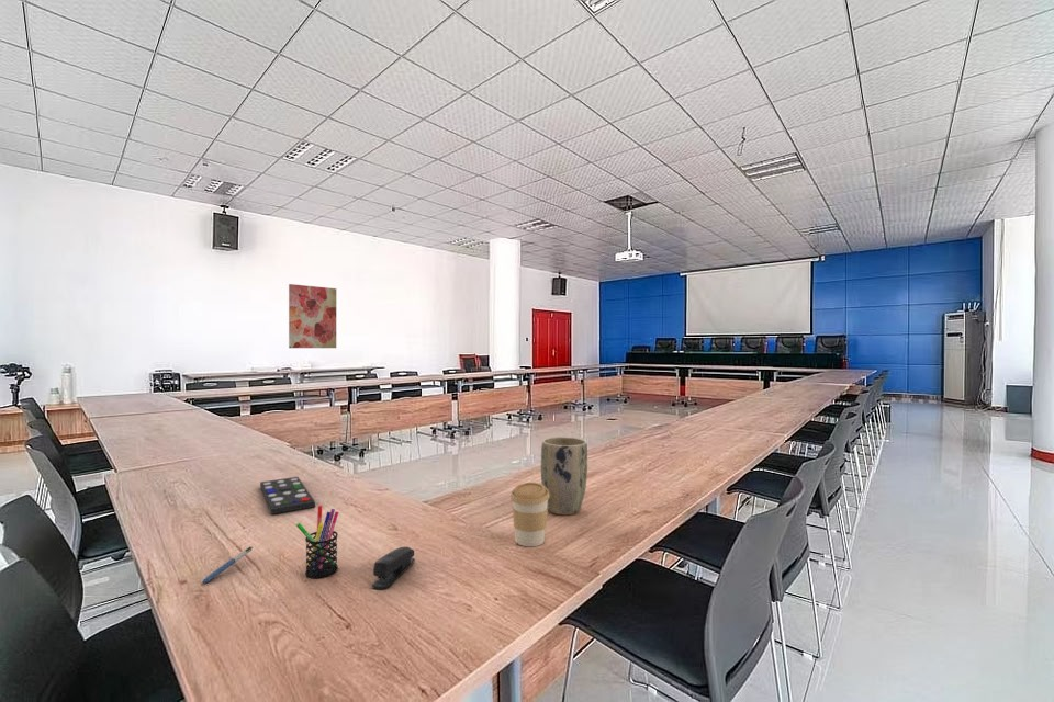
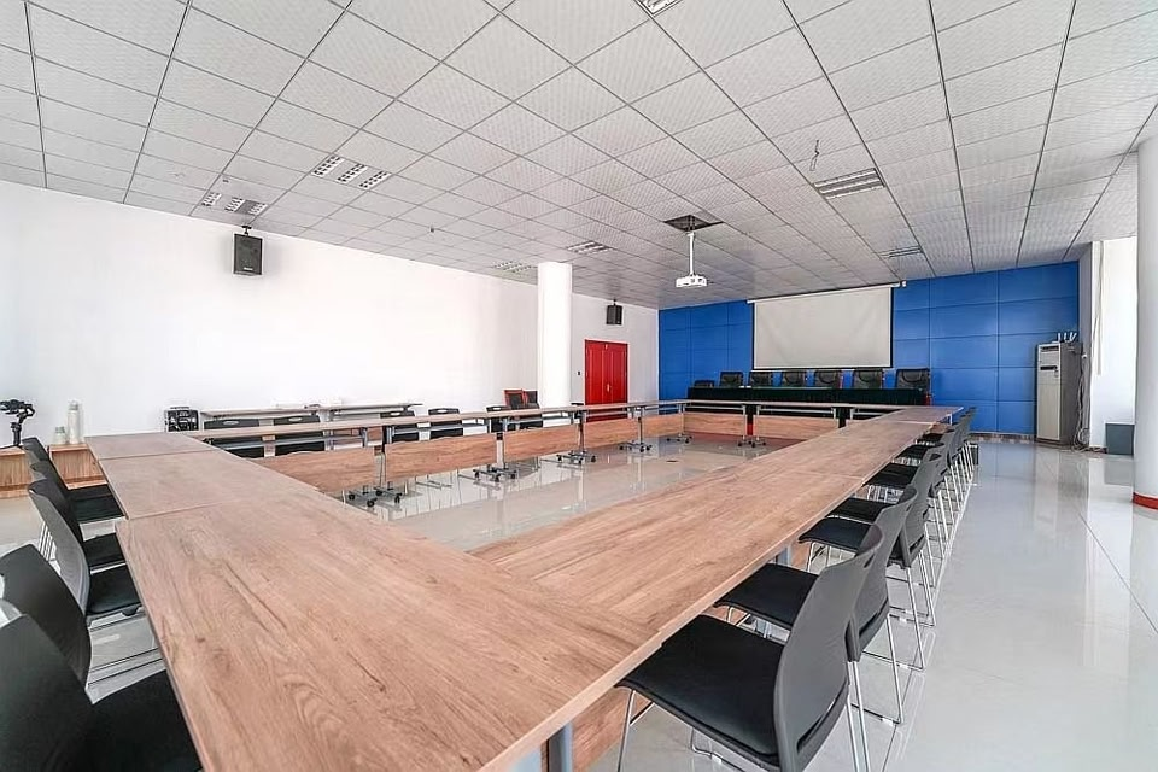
- pen holder [295,505,339,579]
- plant pot [540,435,588,517]
- wall art [288,283,337,349]
- stapler [371,546,416,590]
- coffee cup [509,482,550,547]
- remote control [259,476,316,516]
- pen [201,545,254,585]
